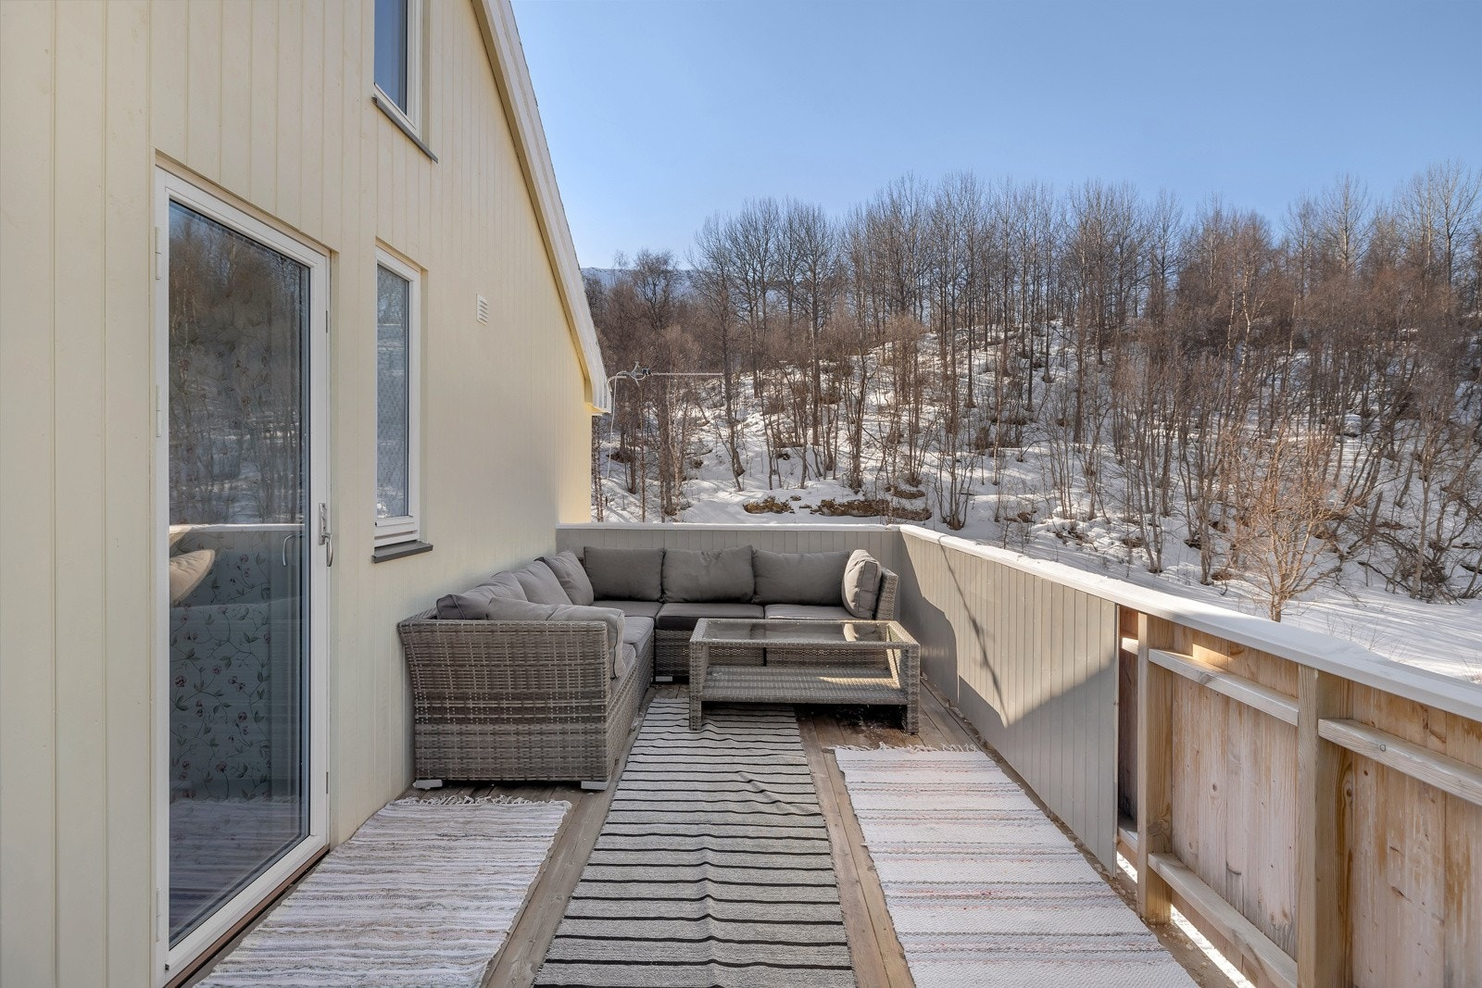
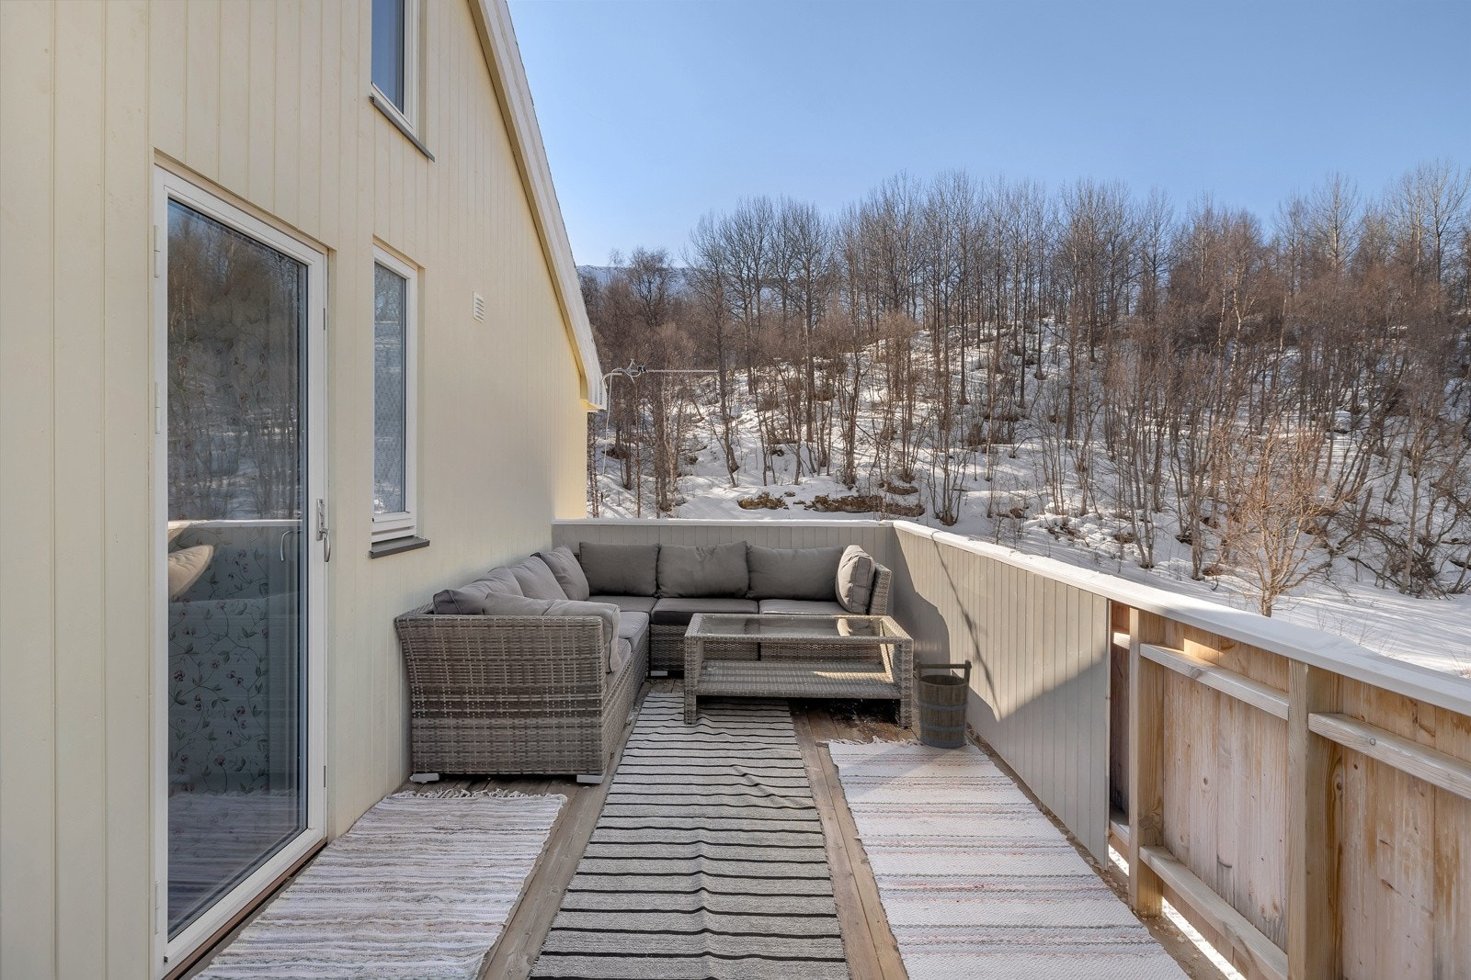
+ bucket [913,658,973,748]
